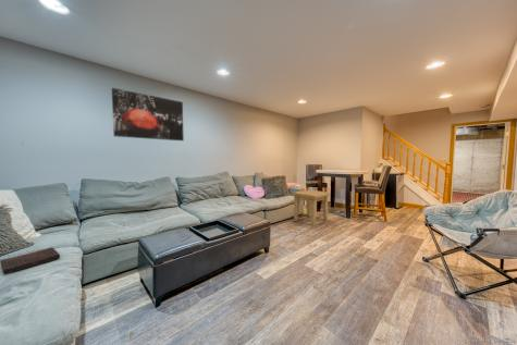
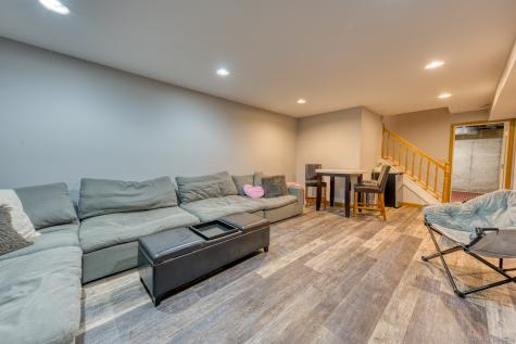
- book [0,246,61,275]
- wall art [111,87,185,141]
- side table [292,188,331,226]
